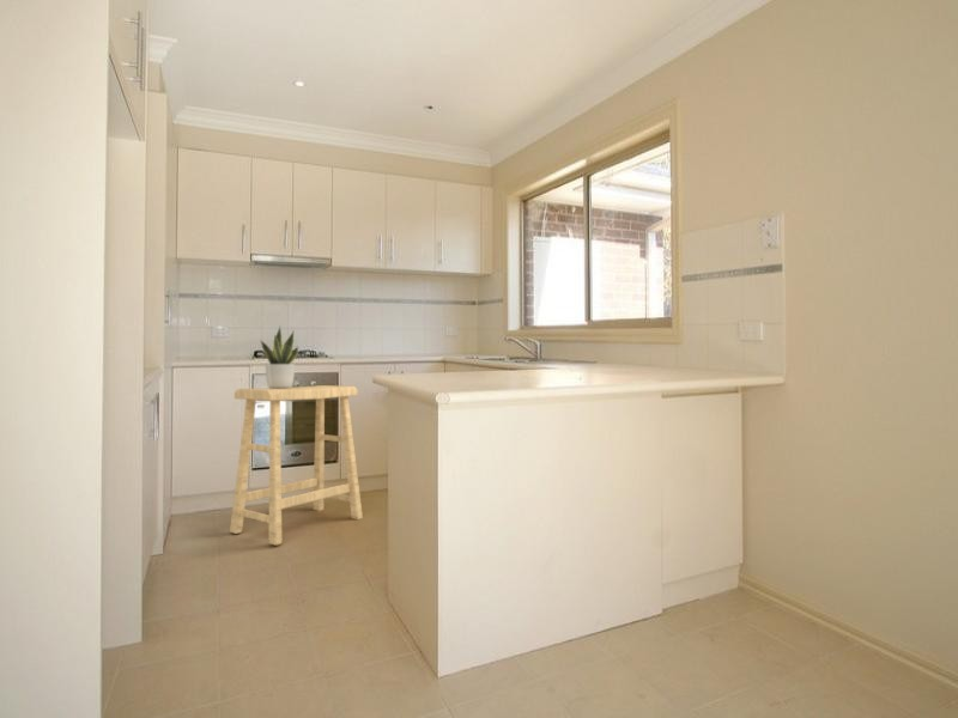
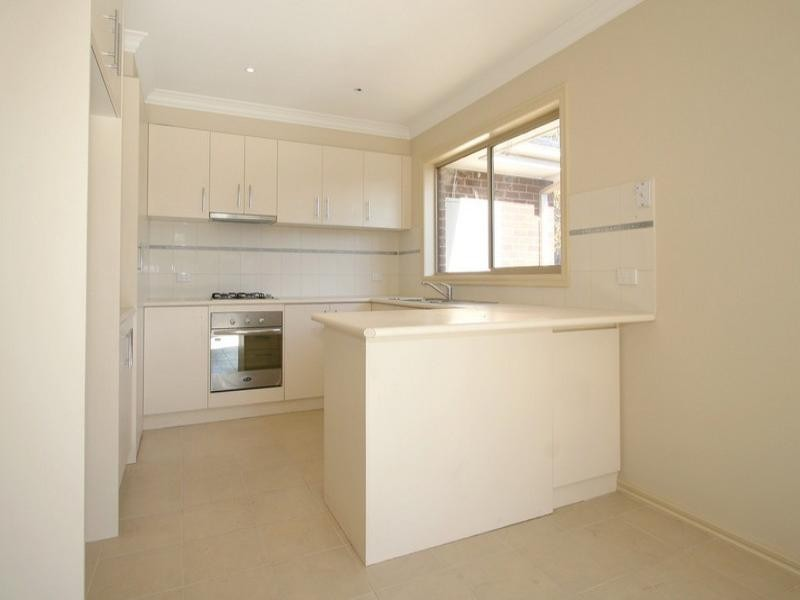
- stool [229,384,364,547]
- potted plant [259,325,299,389]
